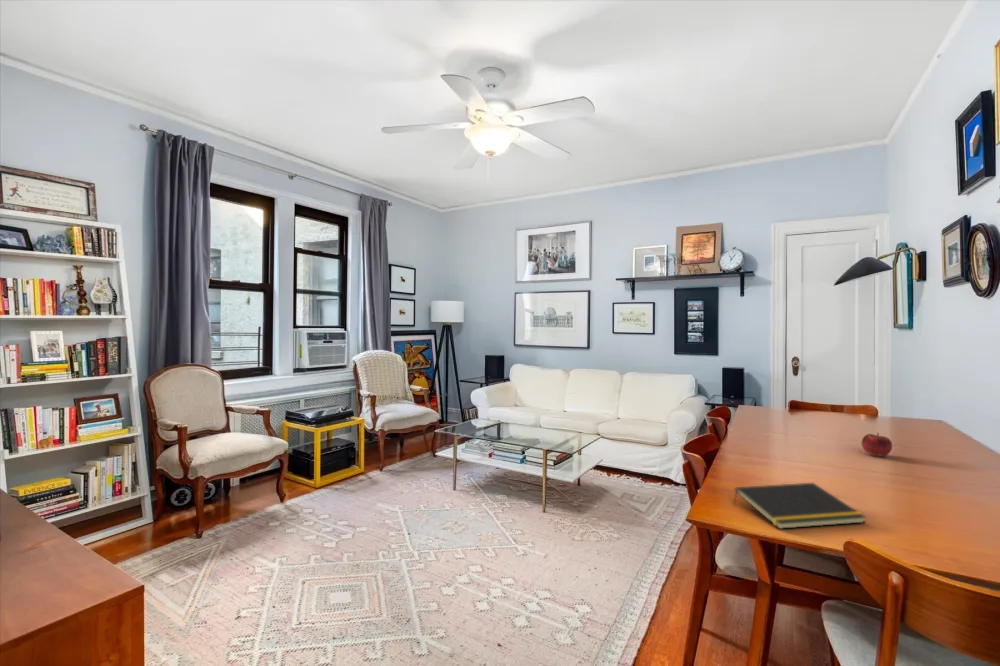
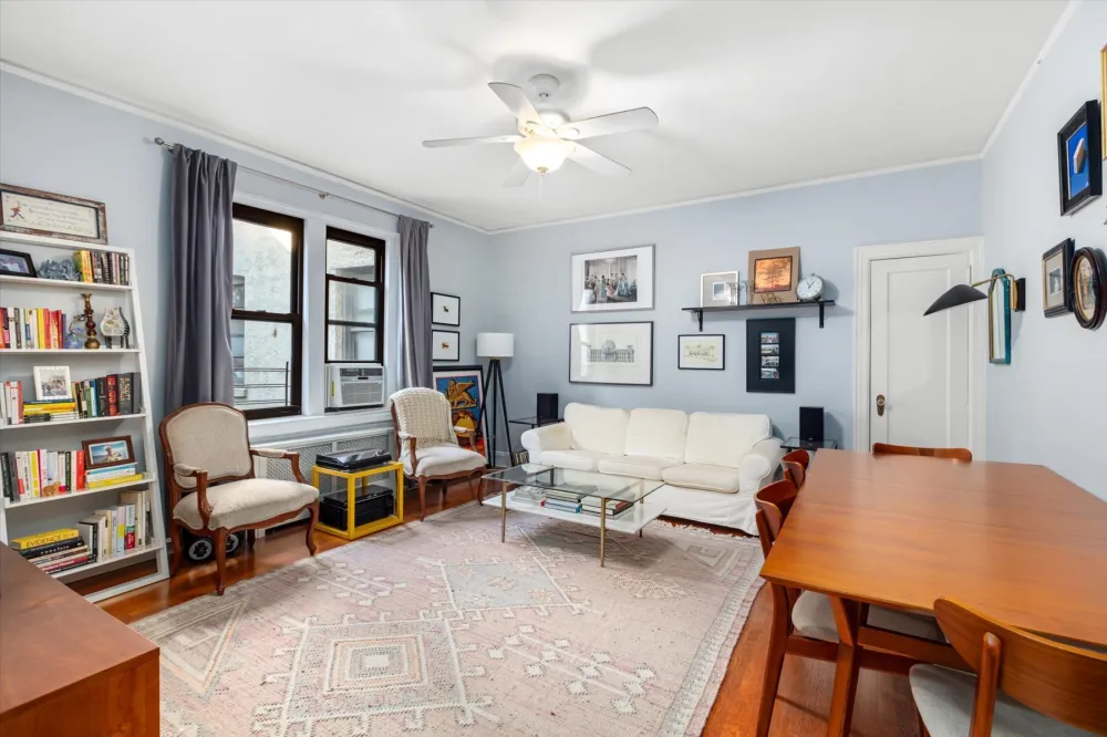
- notepad [733,482,867,530]
- fruit [861,432,893,458]
